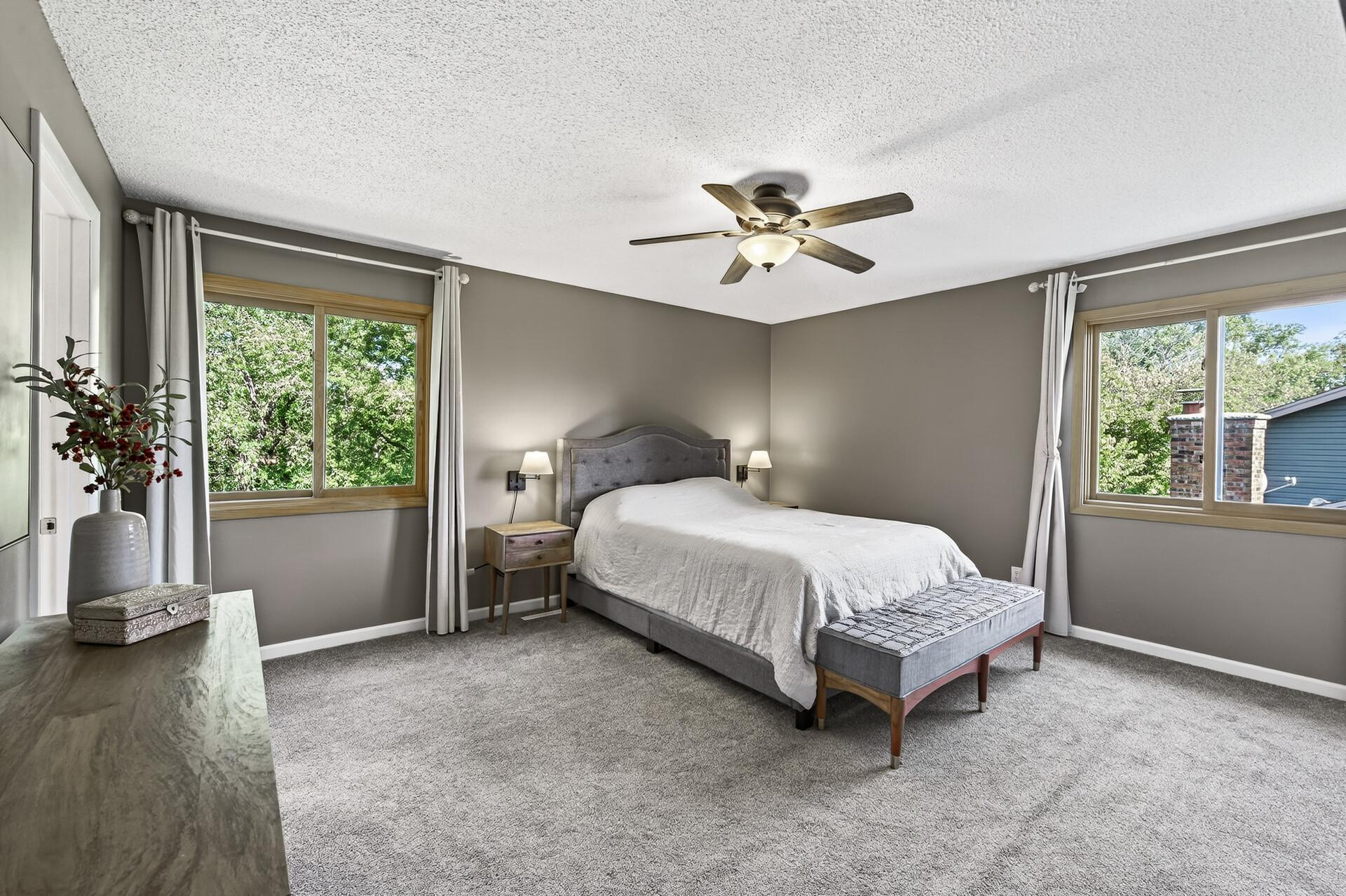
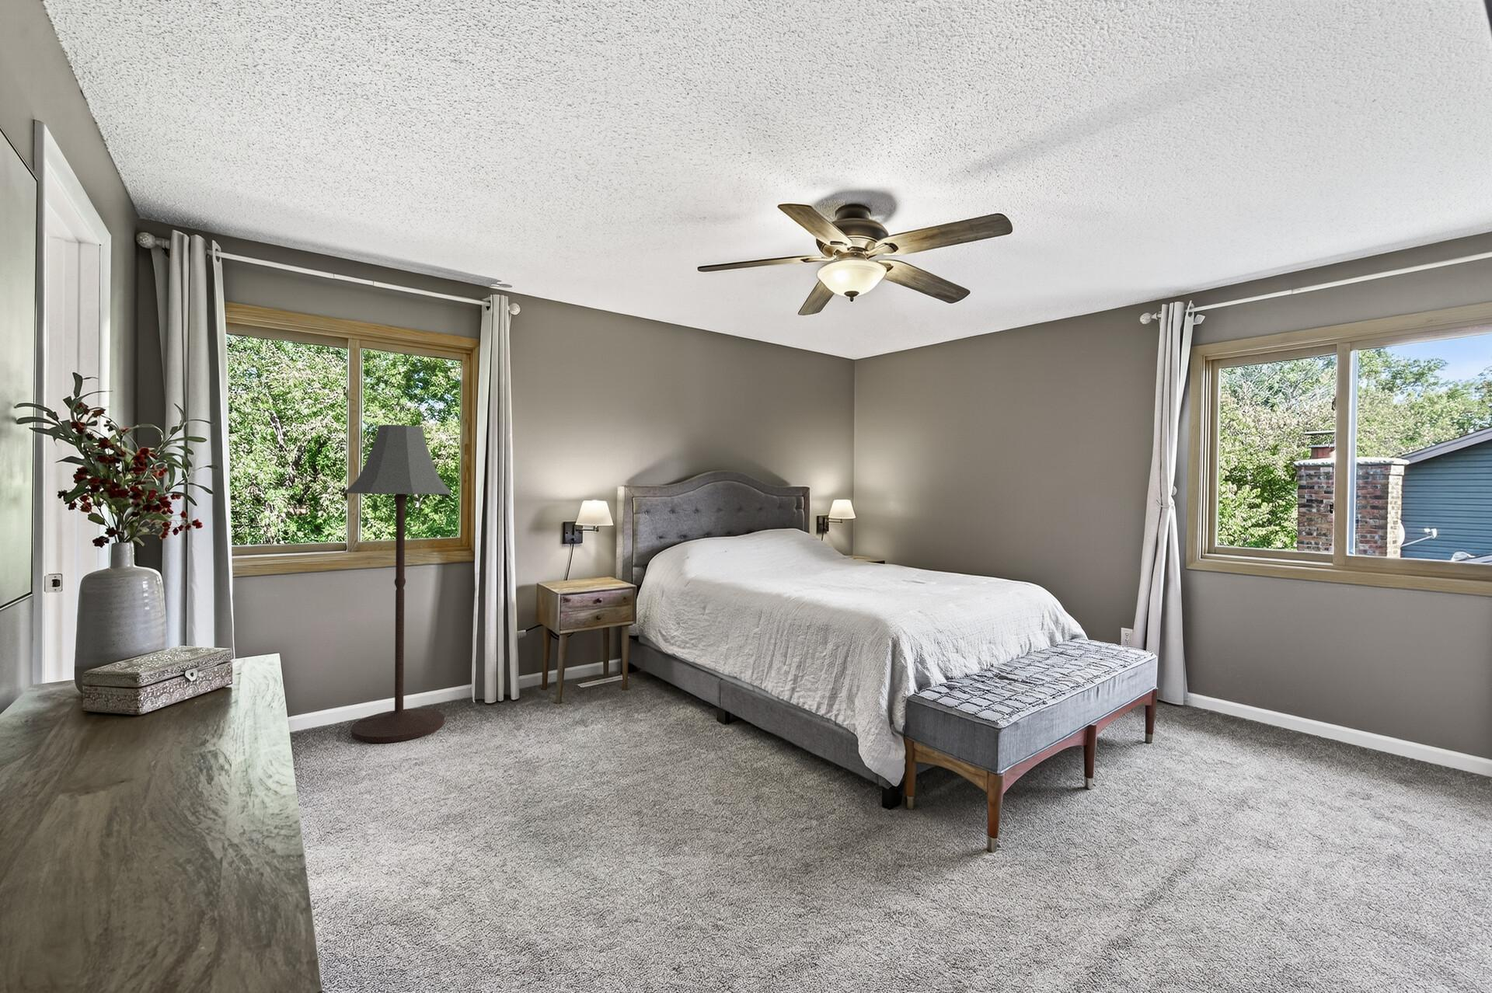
+ floor lamp [345,424,453,744]
